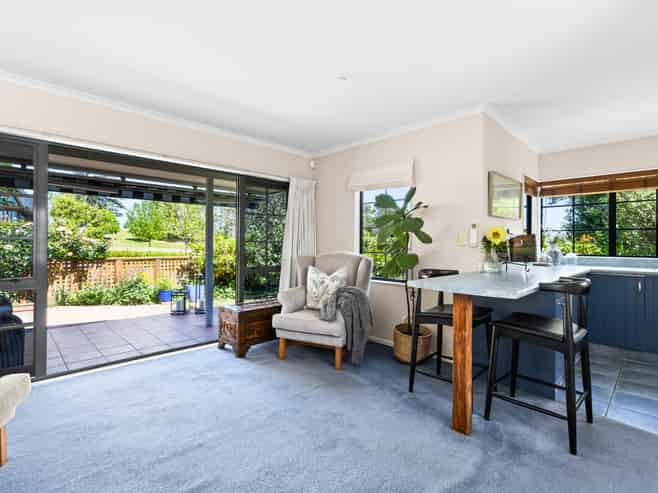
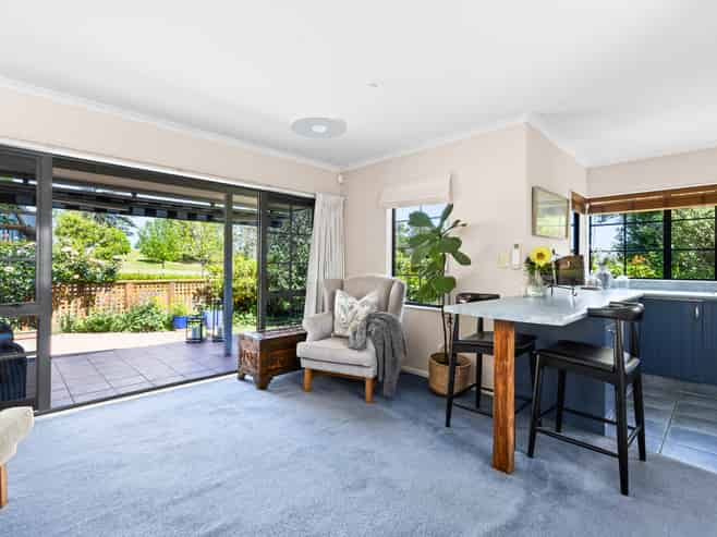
+ ceiling light [289,111,348,139]
